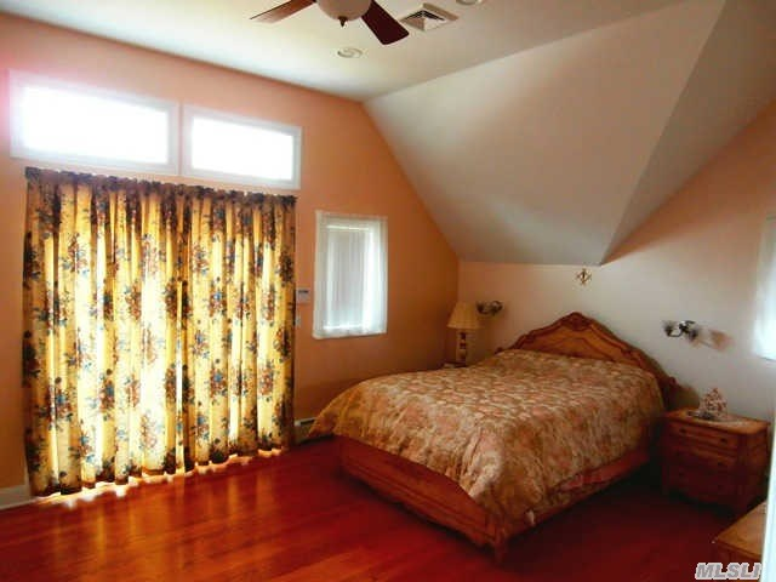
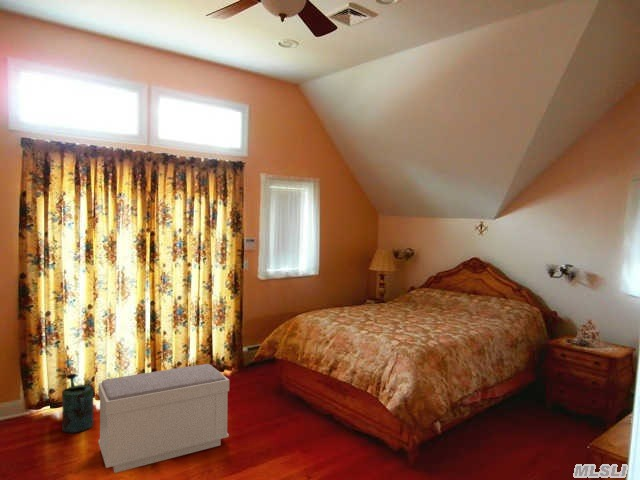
+ watering can [61,372,95,434]
+ bench [97,363,230,474]
